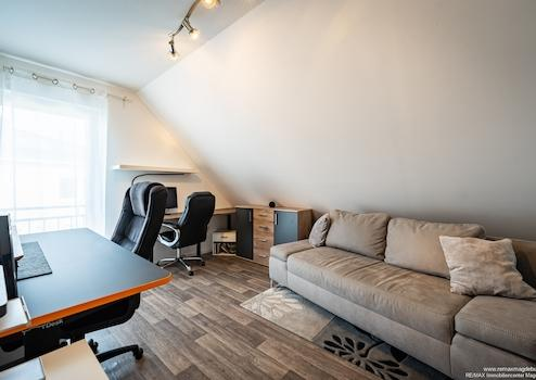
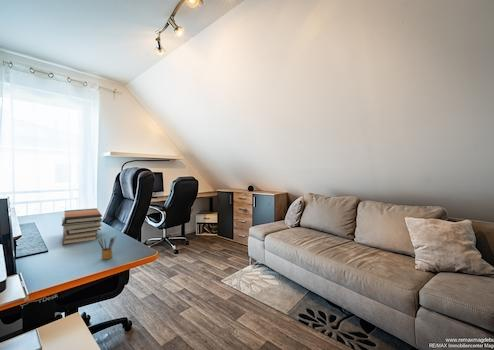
+ book stack [61,207,103,246]
+ pencil box [97,235,117,260]
